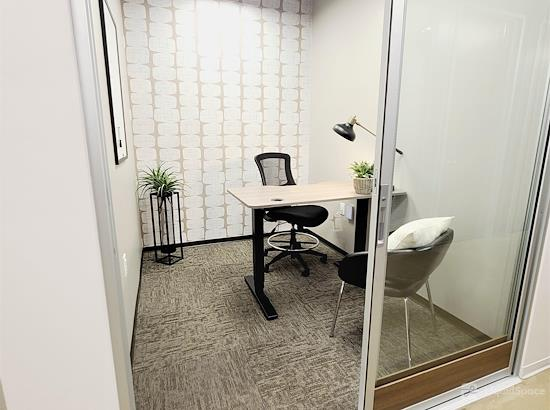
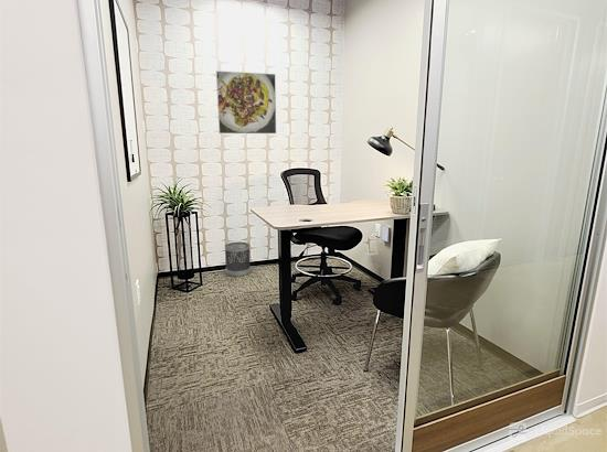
+ wastebasket [224,240,252,278]
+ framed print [215,69,277,134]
